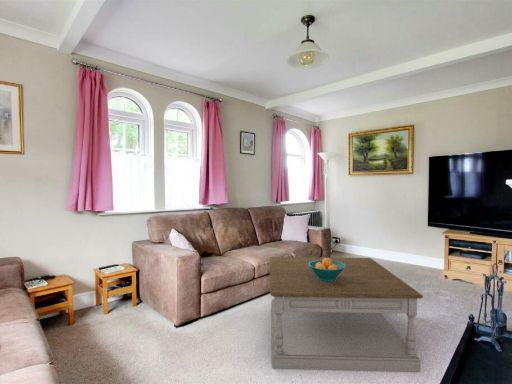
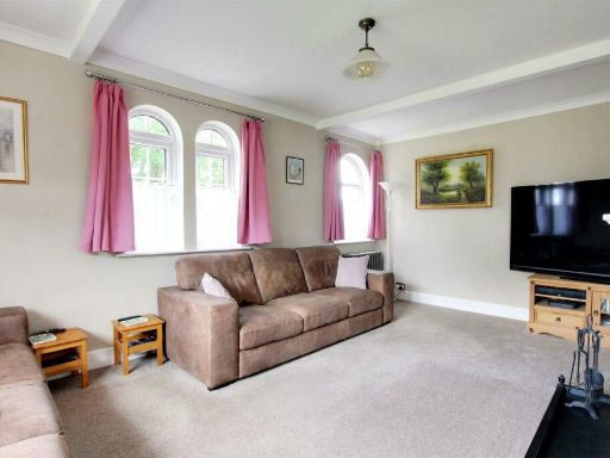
- coffee table [269,256,424,373]
- fruit bowl [308,257,346,282]
